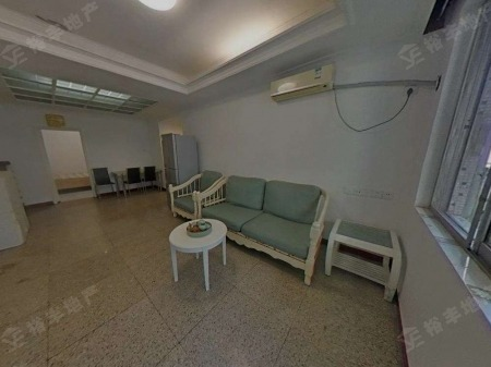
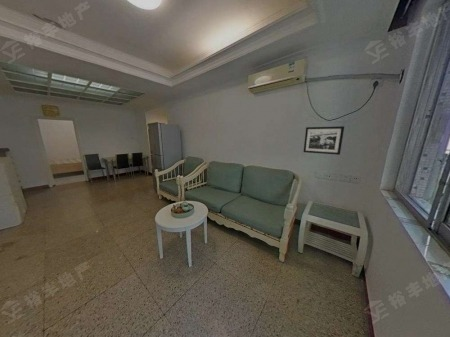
+ picture frame [303,125,345,156]
